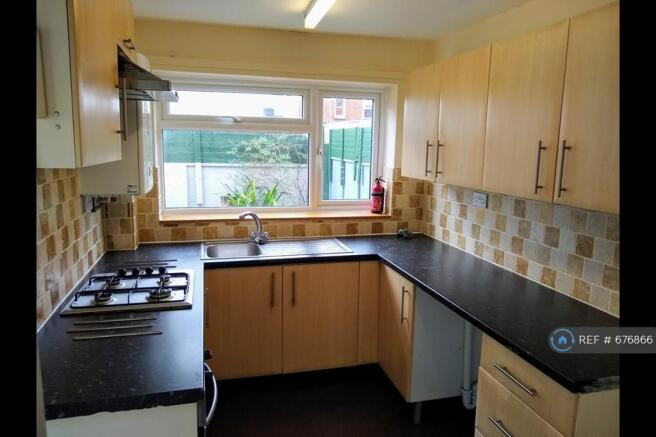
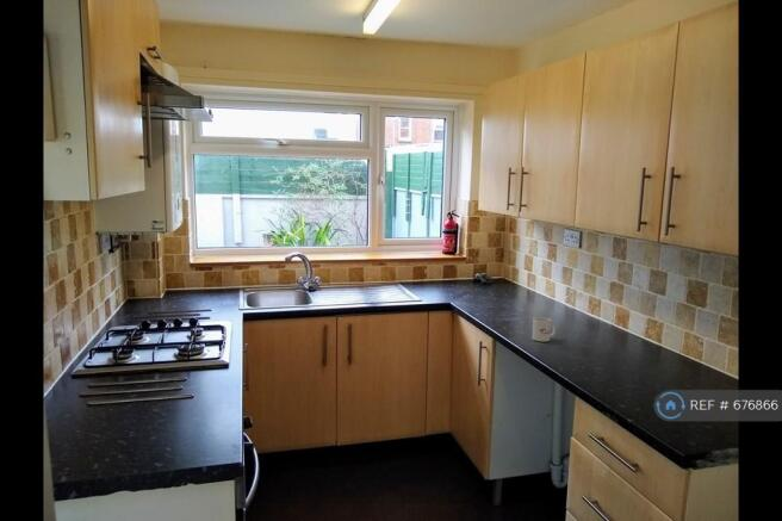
+ mug [532,316,557,342]
